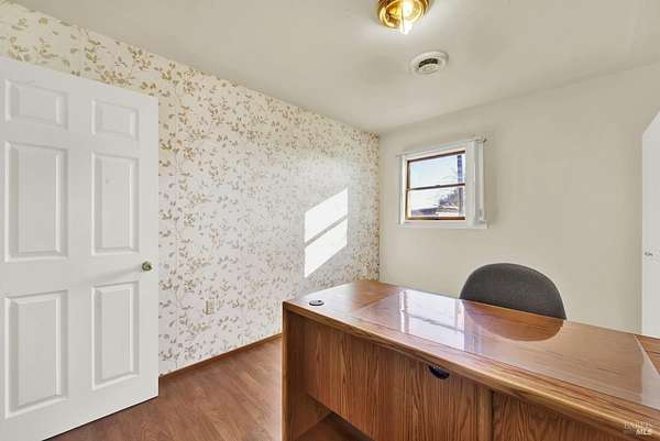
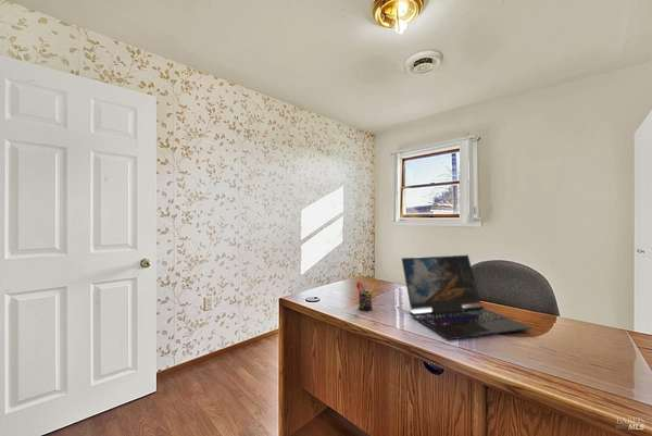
+ pen holder [355,281,375,312]
+ laptop [400,253,534,340]
